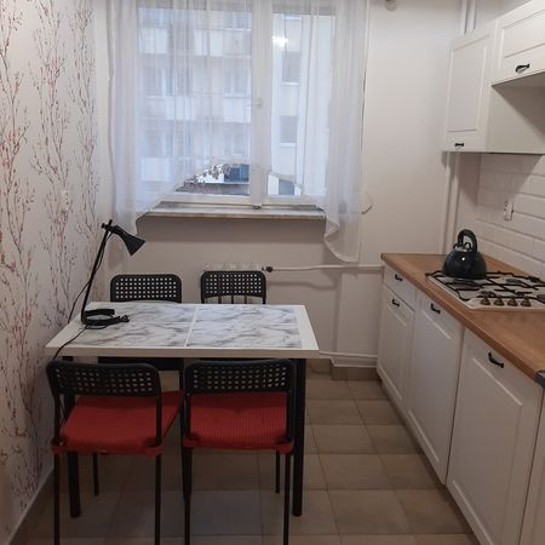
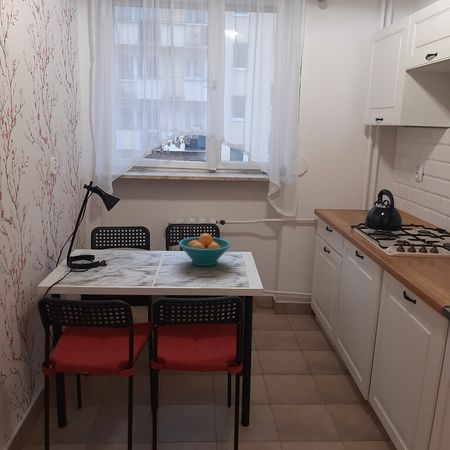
+ fruit bowl [178,232,232,267]
